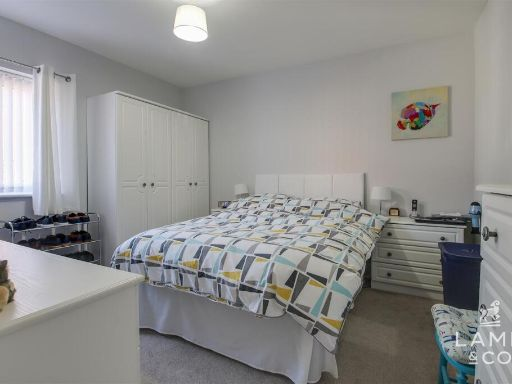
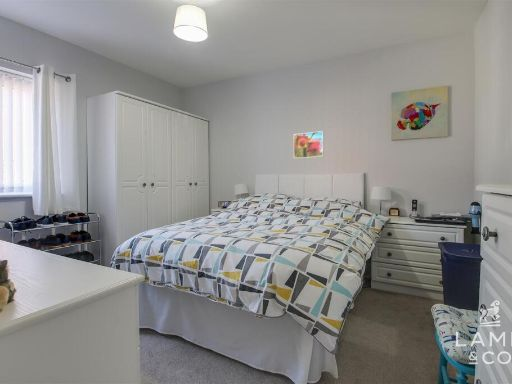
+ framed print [293,130,324,159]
